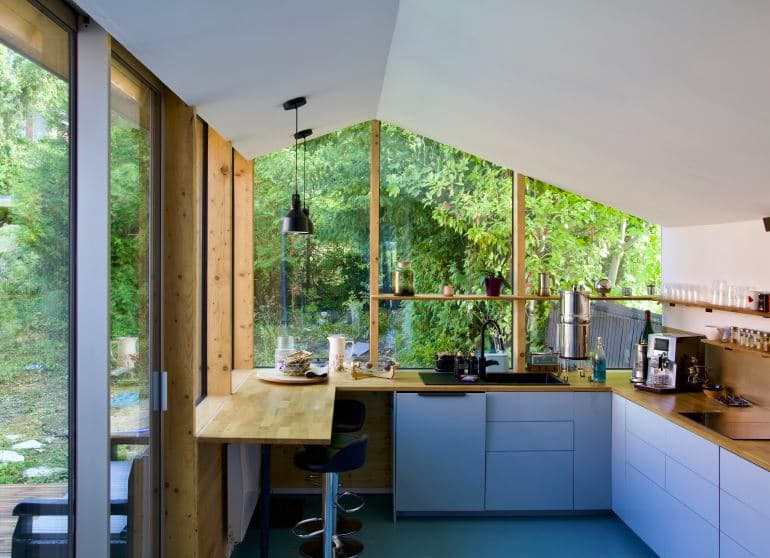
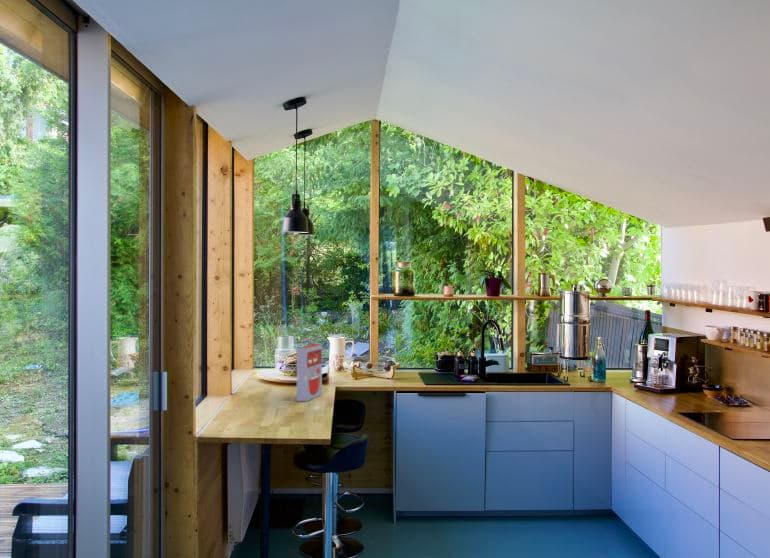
+ cereal box [296,343,323,402]
